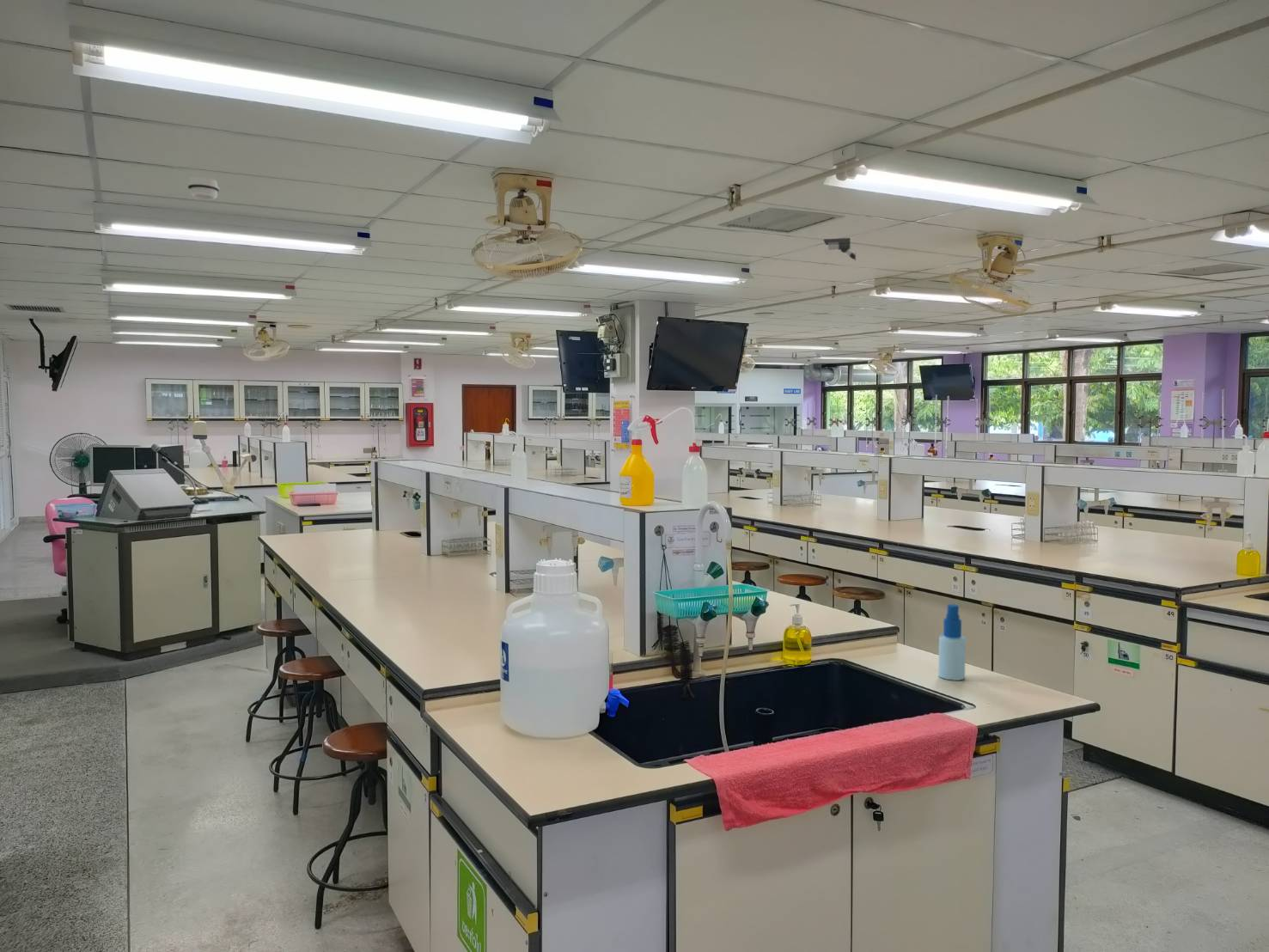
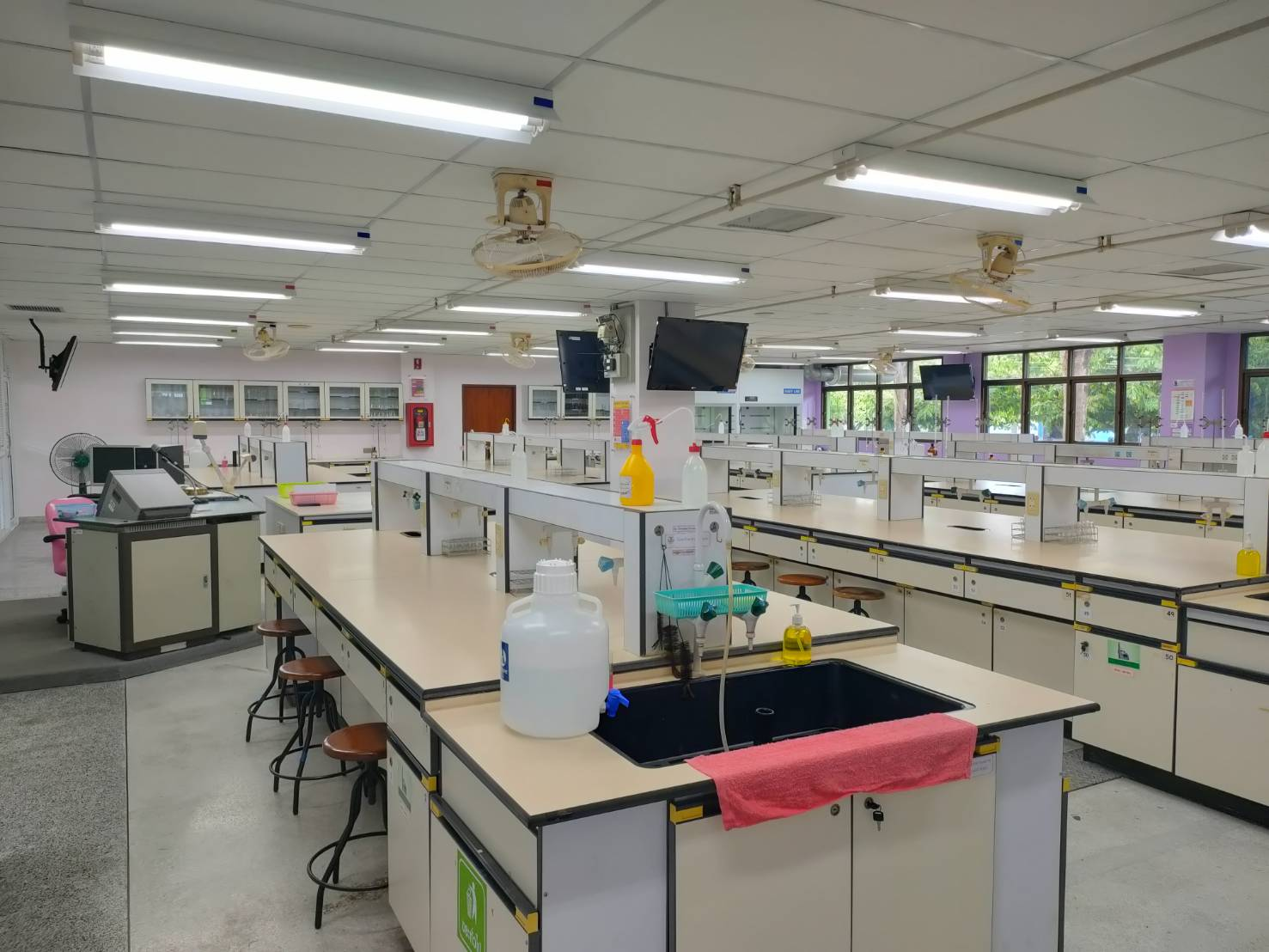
- smoke detector [186,176,220,200]
- security camera [823,237,857,262]
- spray bottle [937,603,967,681]
